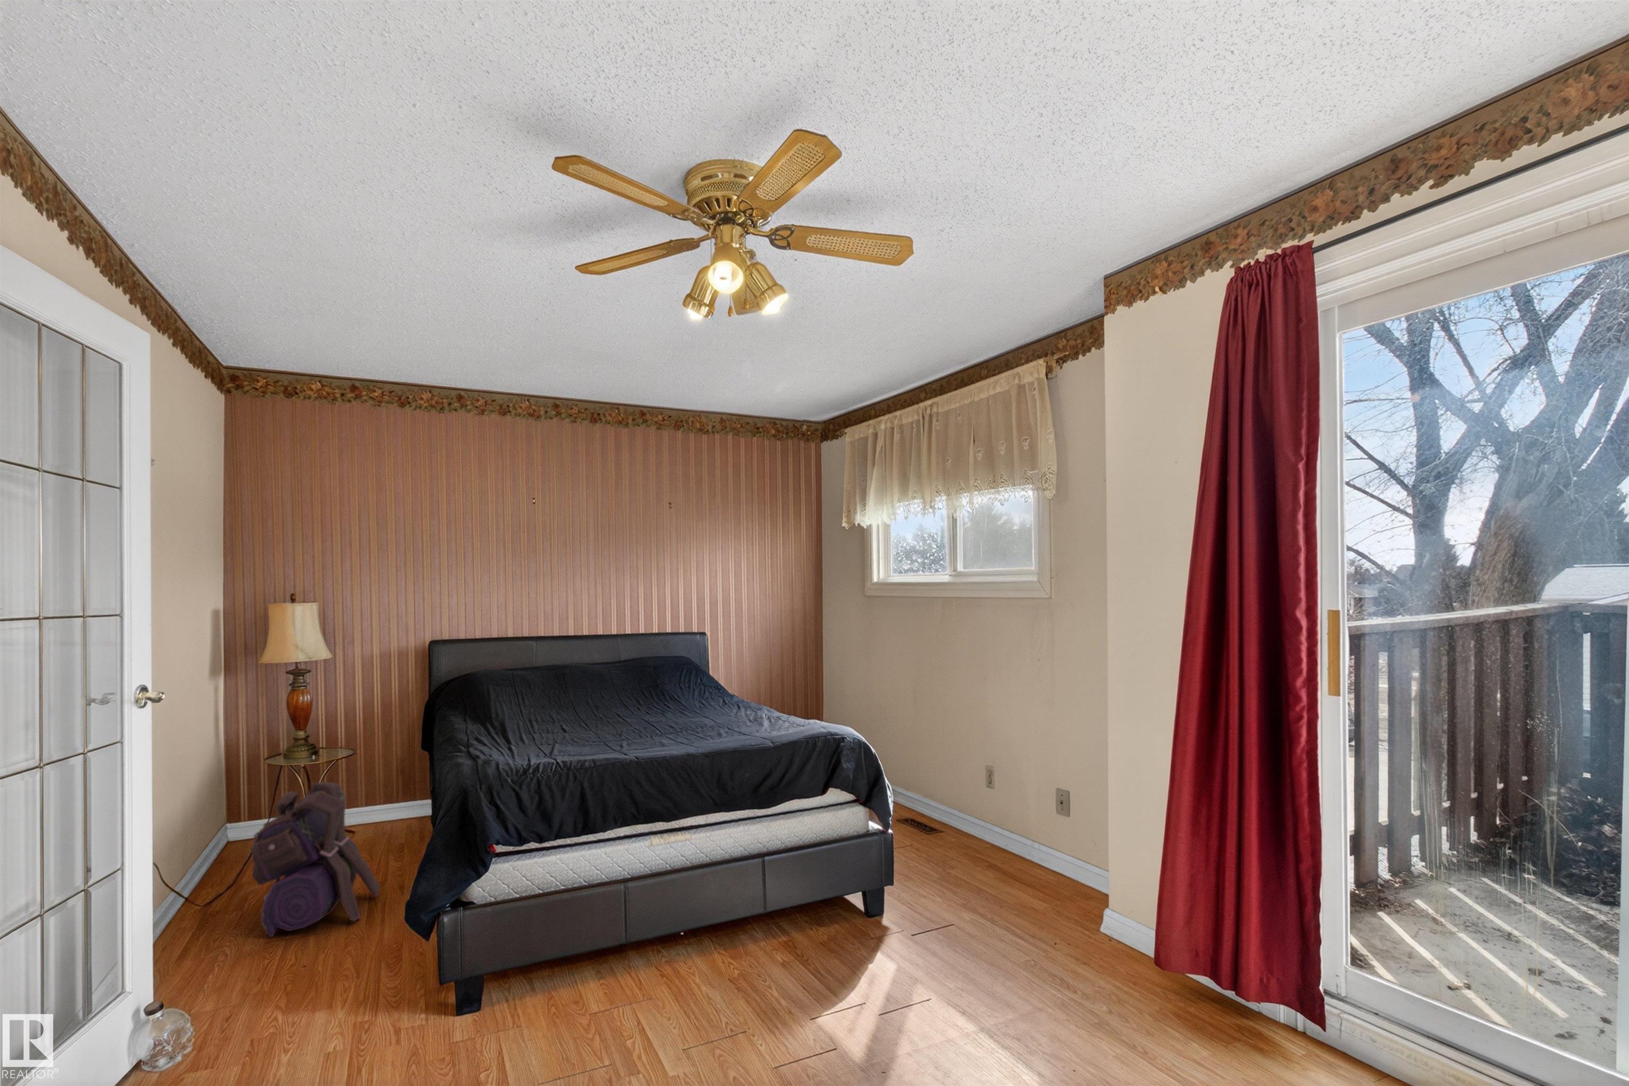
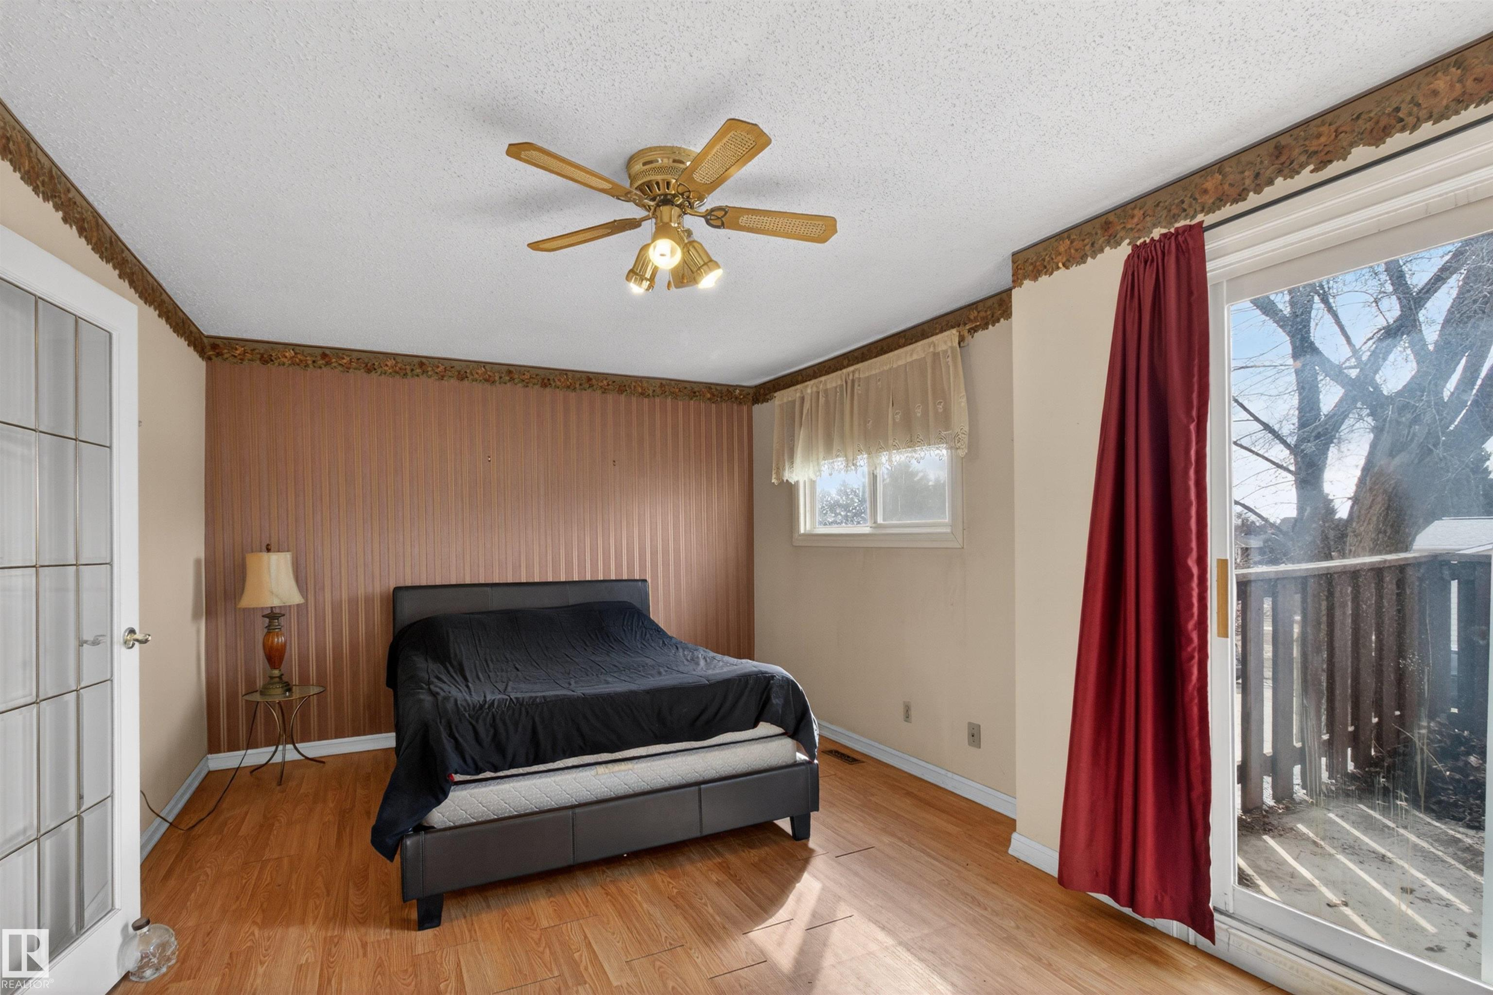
- backpack [250,782,381,938]
